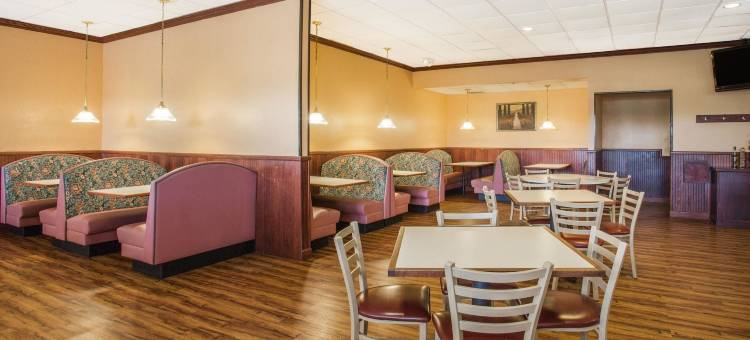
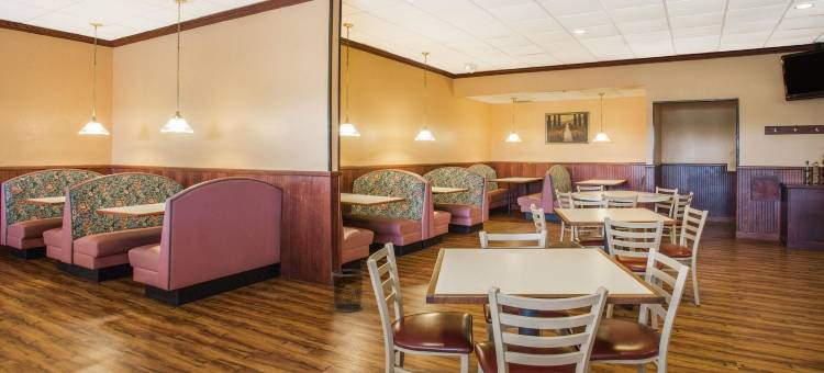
+ waste bin [330,269,366,313]
